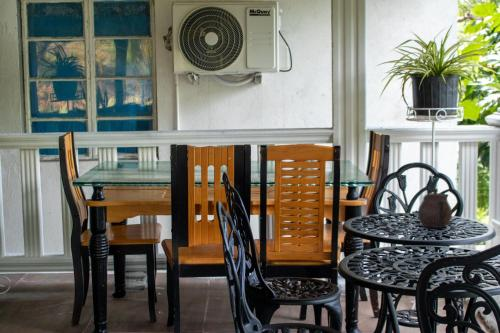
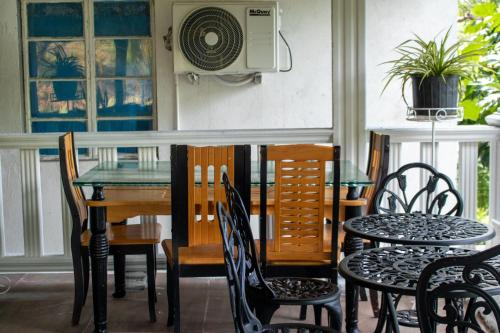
- teapot [417,187,453,229]
